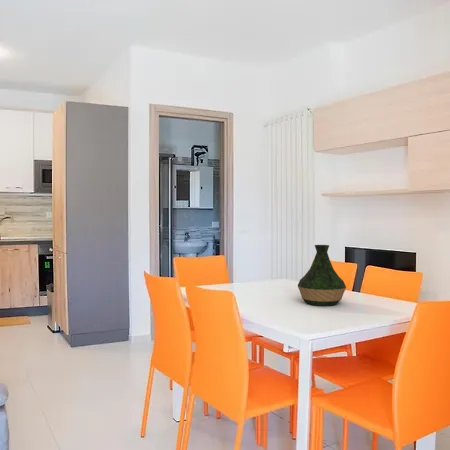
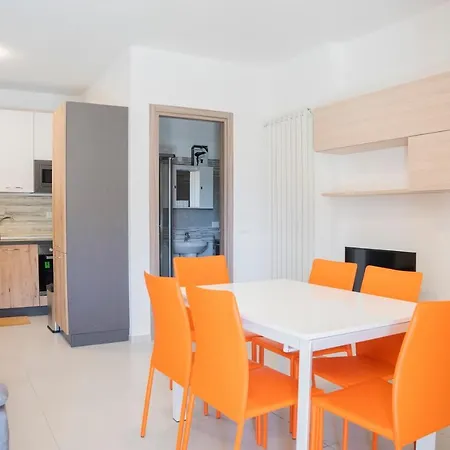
- vase [297,244,347,307]
